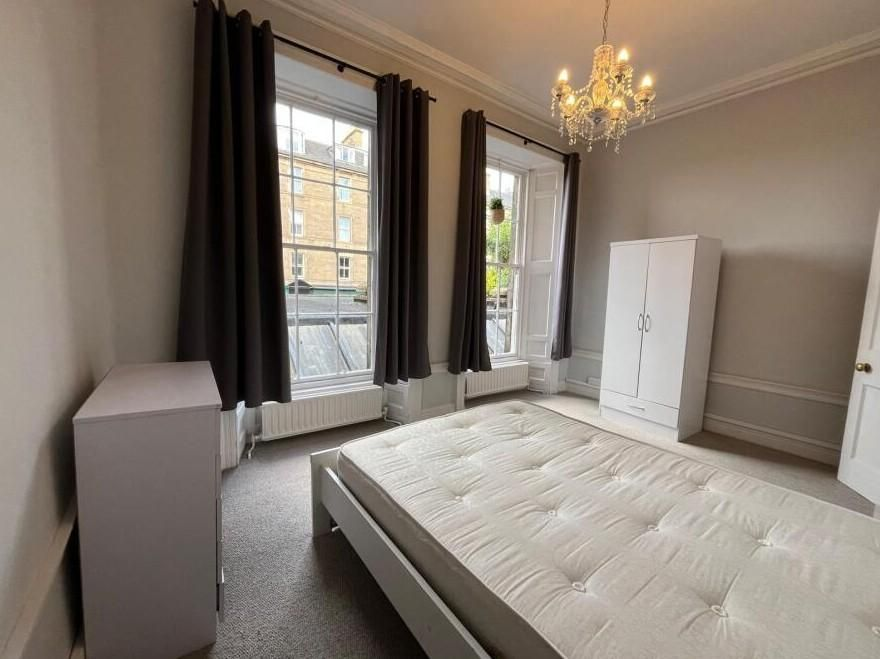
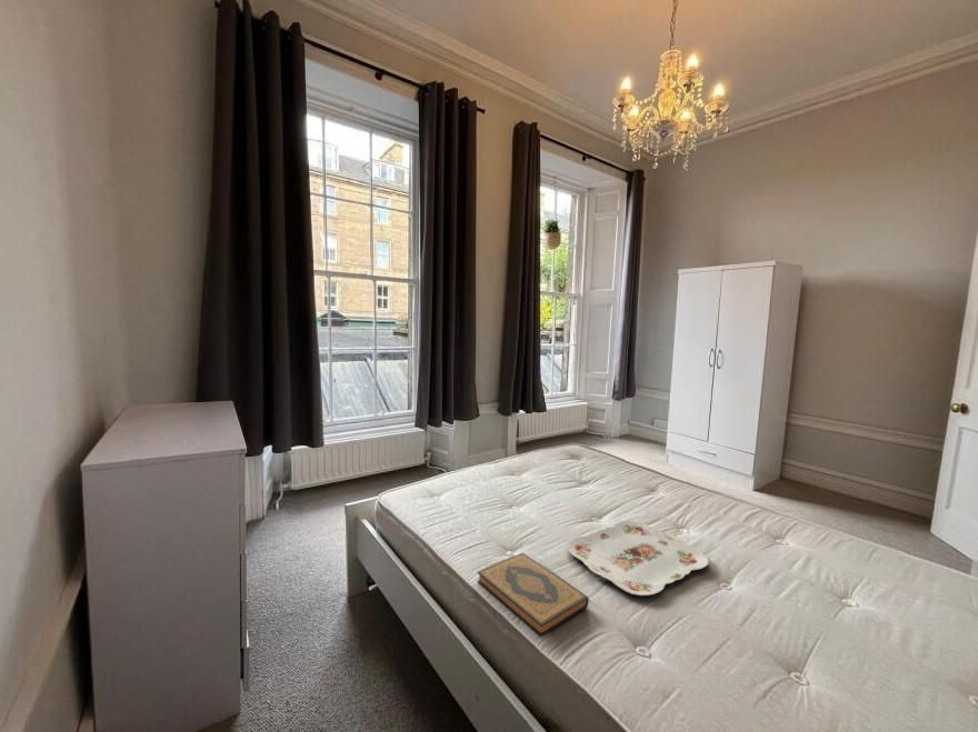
+ serving tray [567,520,709,596]
+ hardback book [476,552,590,639]
